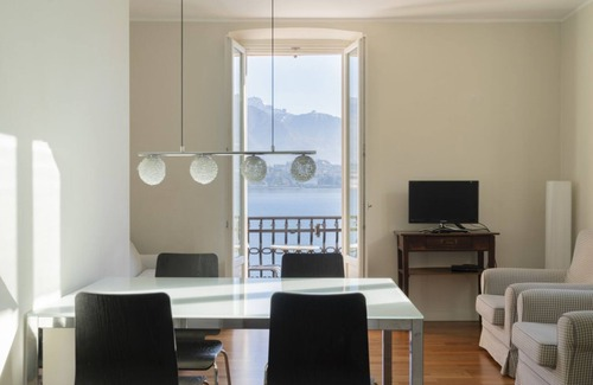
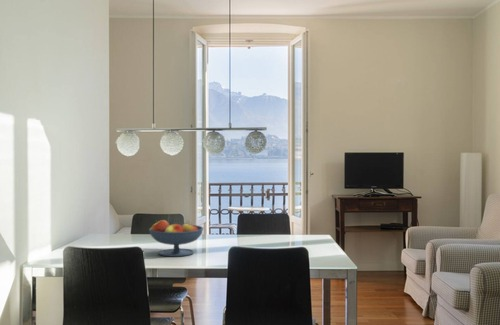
+ fruit bowl [148,219,205,258]
